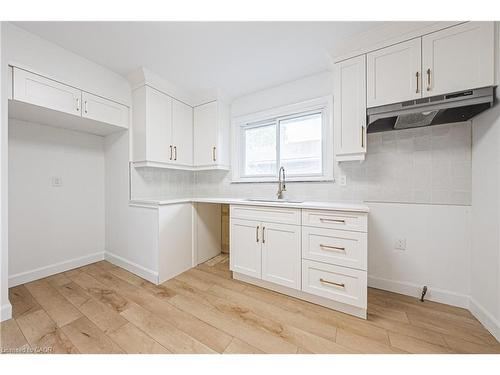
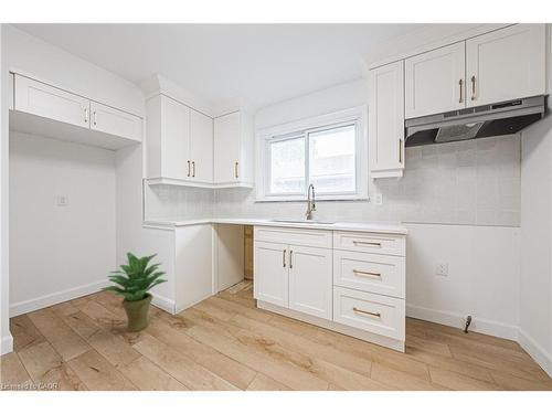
+ potted plant [100,251,169,333]
